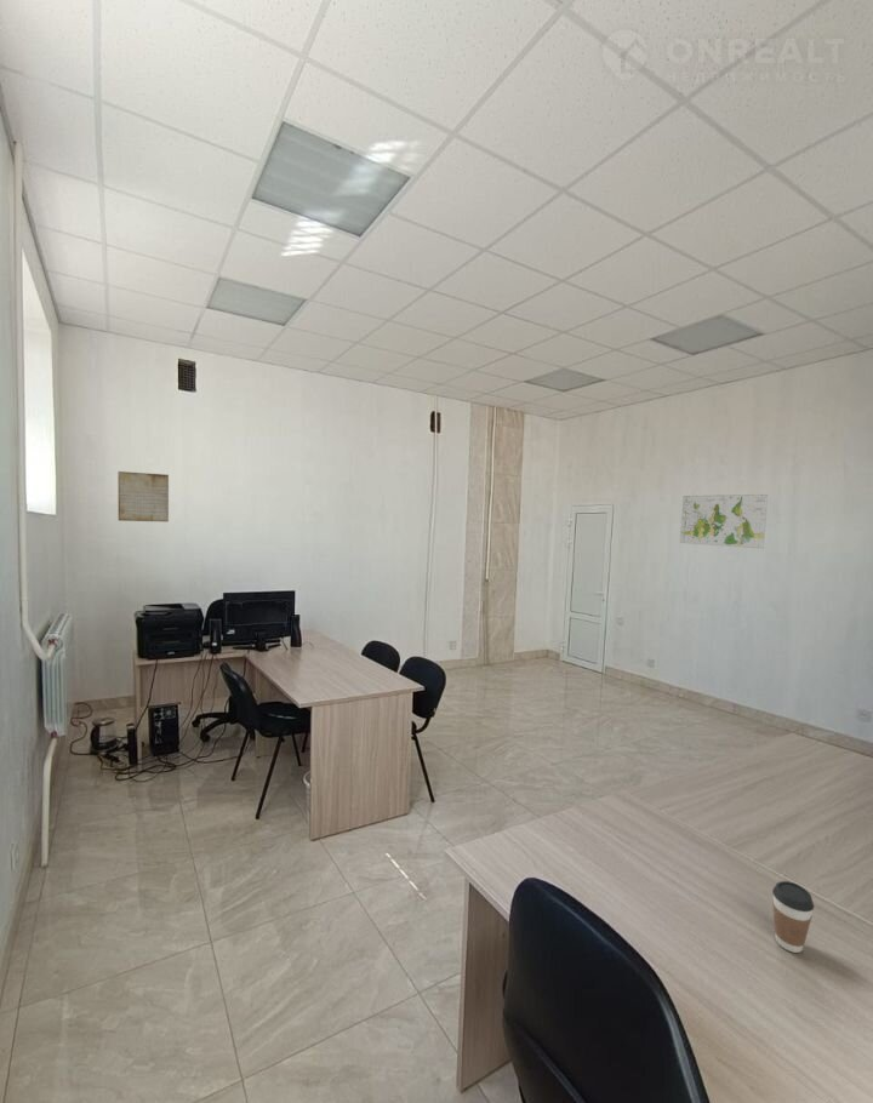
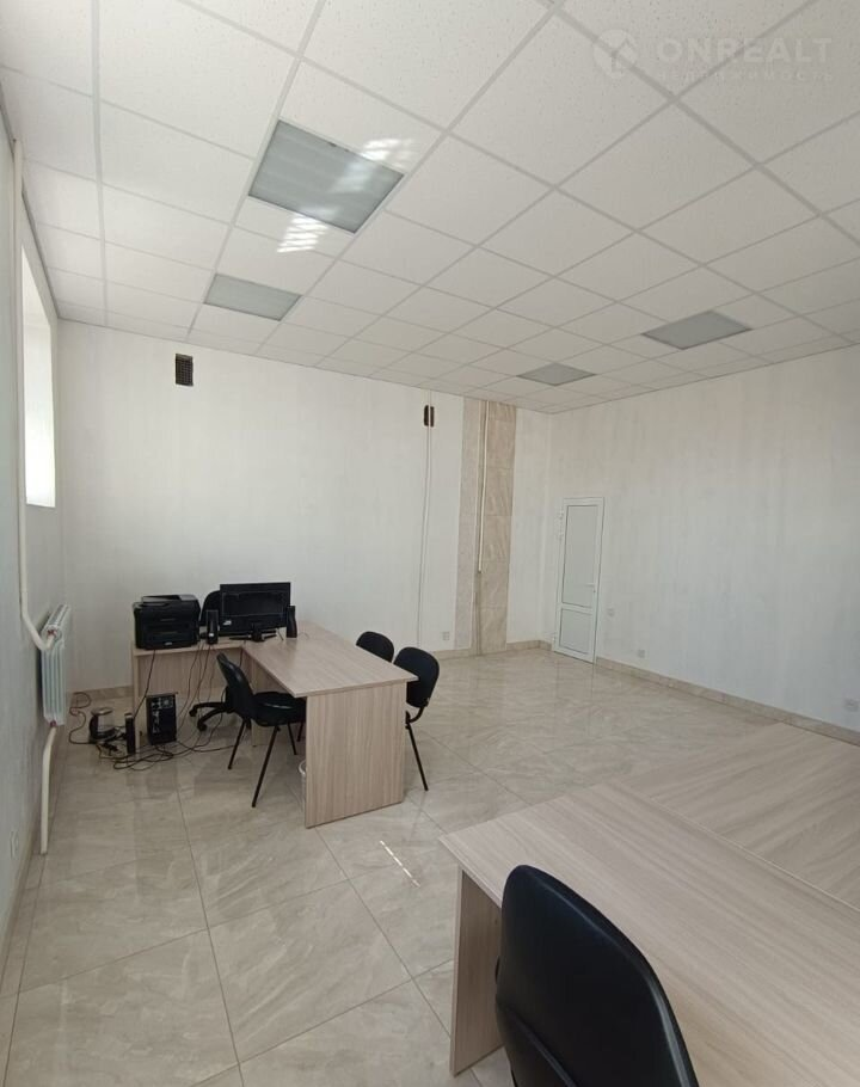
- periodic table [118,470,170,522]
- coffee cup [771,880,815,954]
- map [679,493,769,549]
